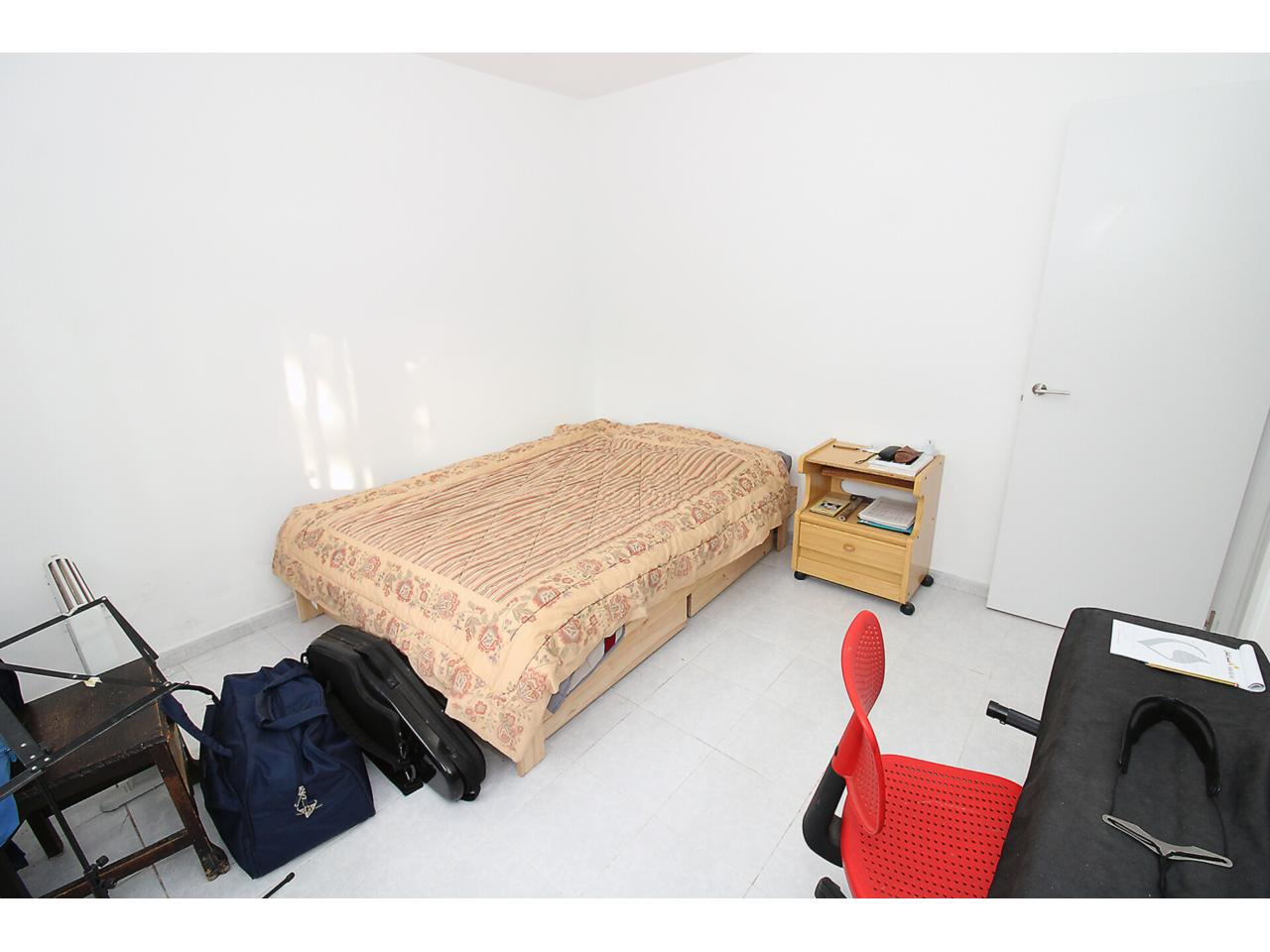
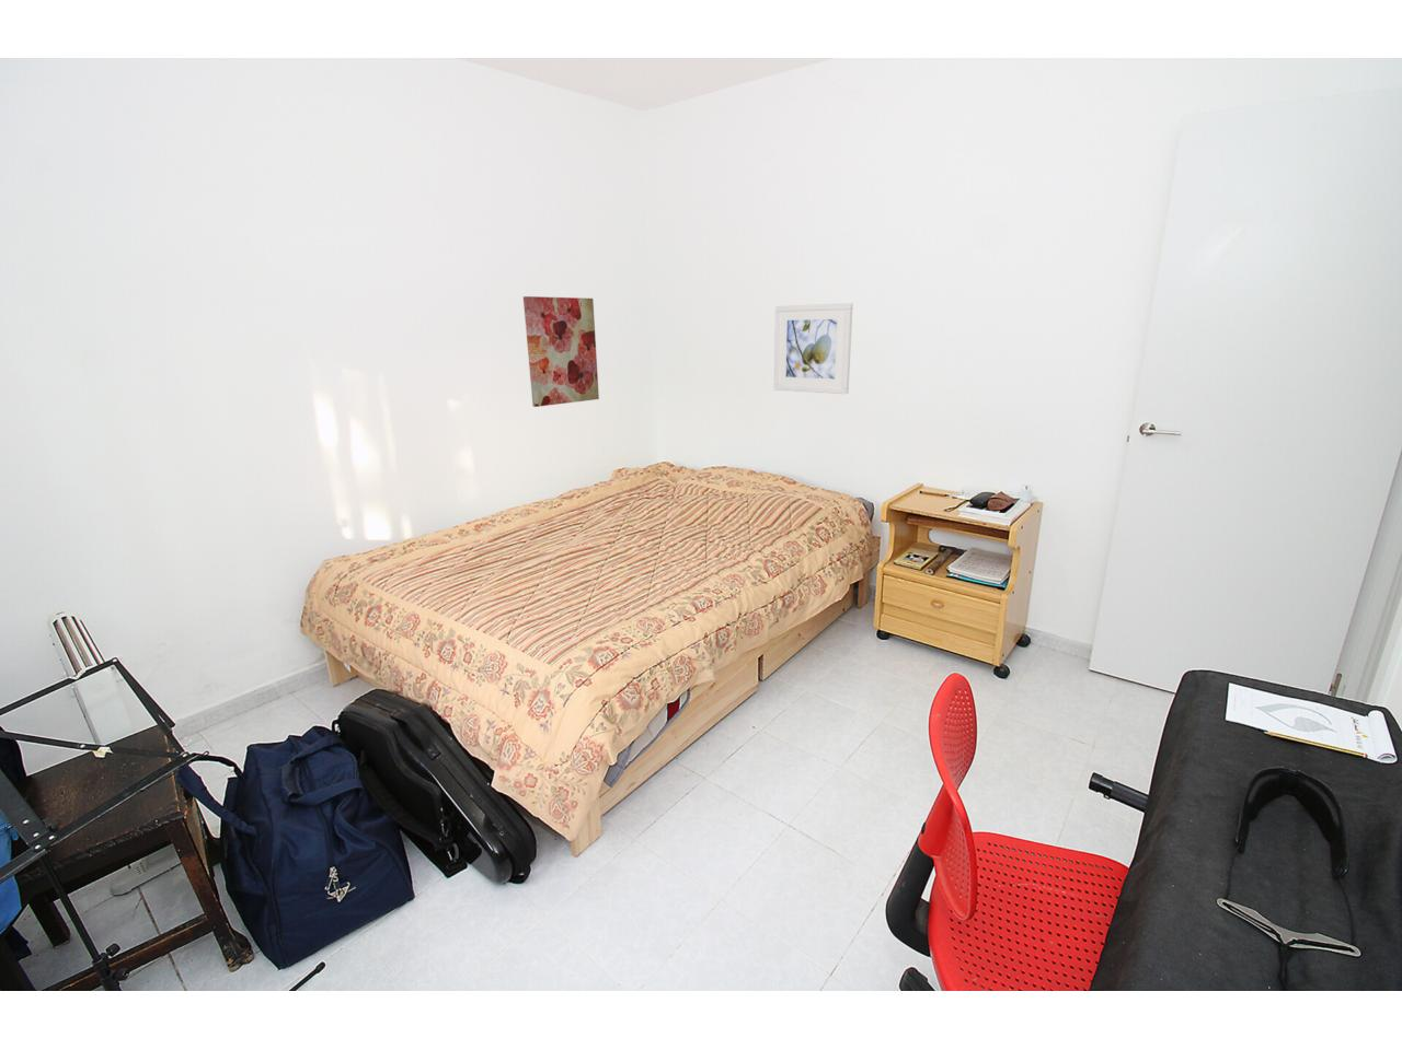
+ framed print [773,302,854,395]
+ wall art [522,296,601,408]
